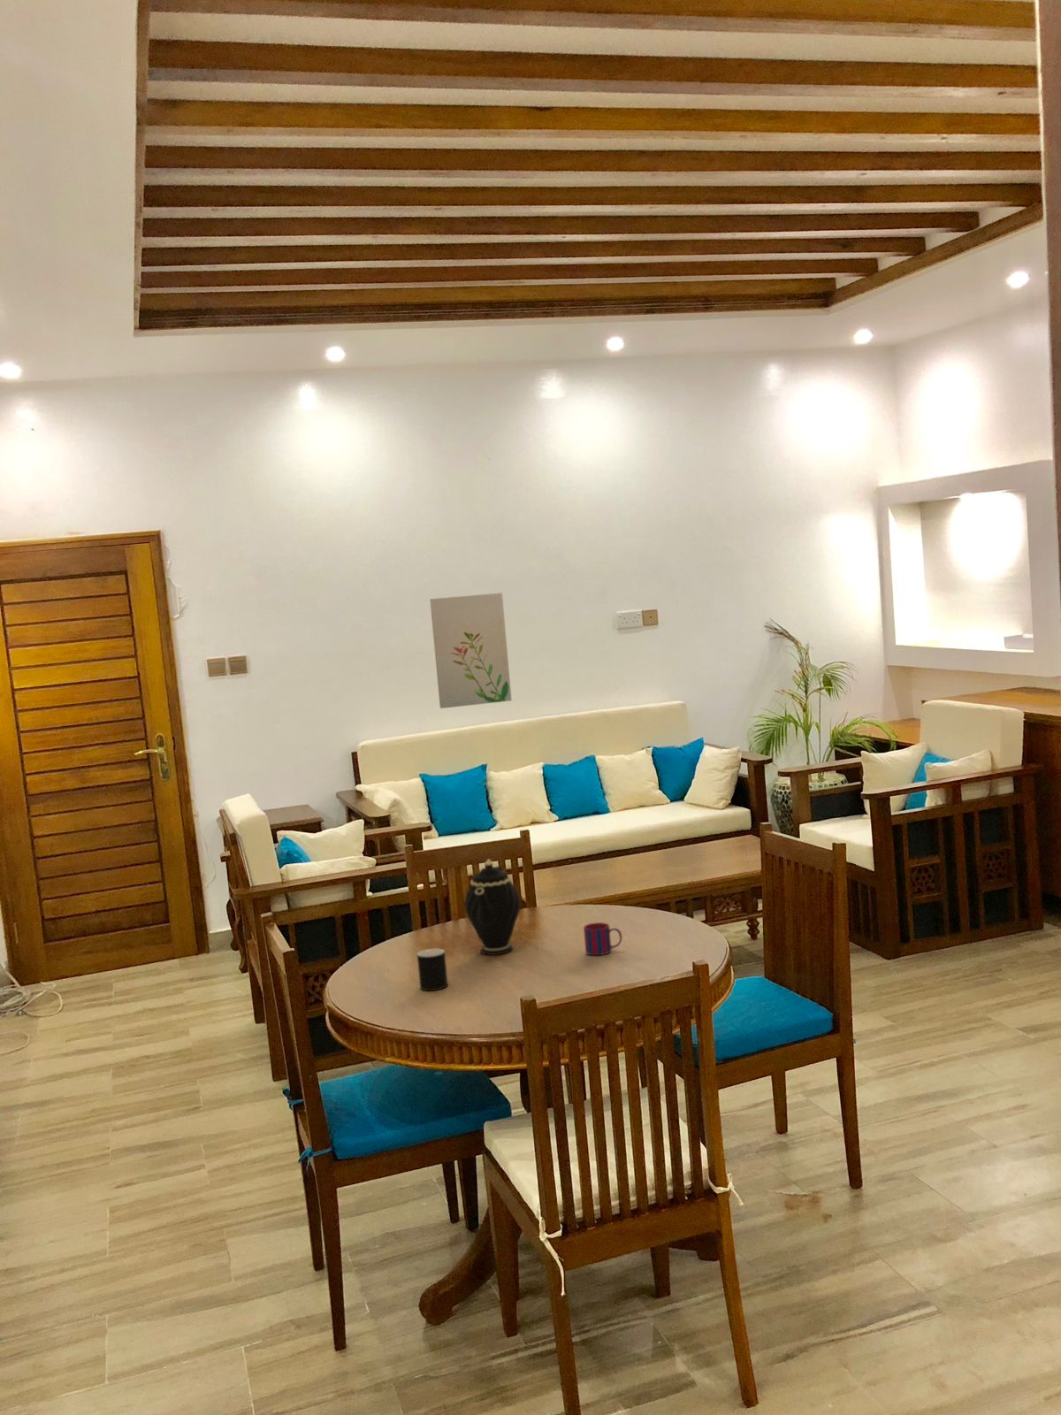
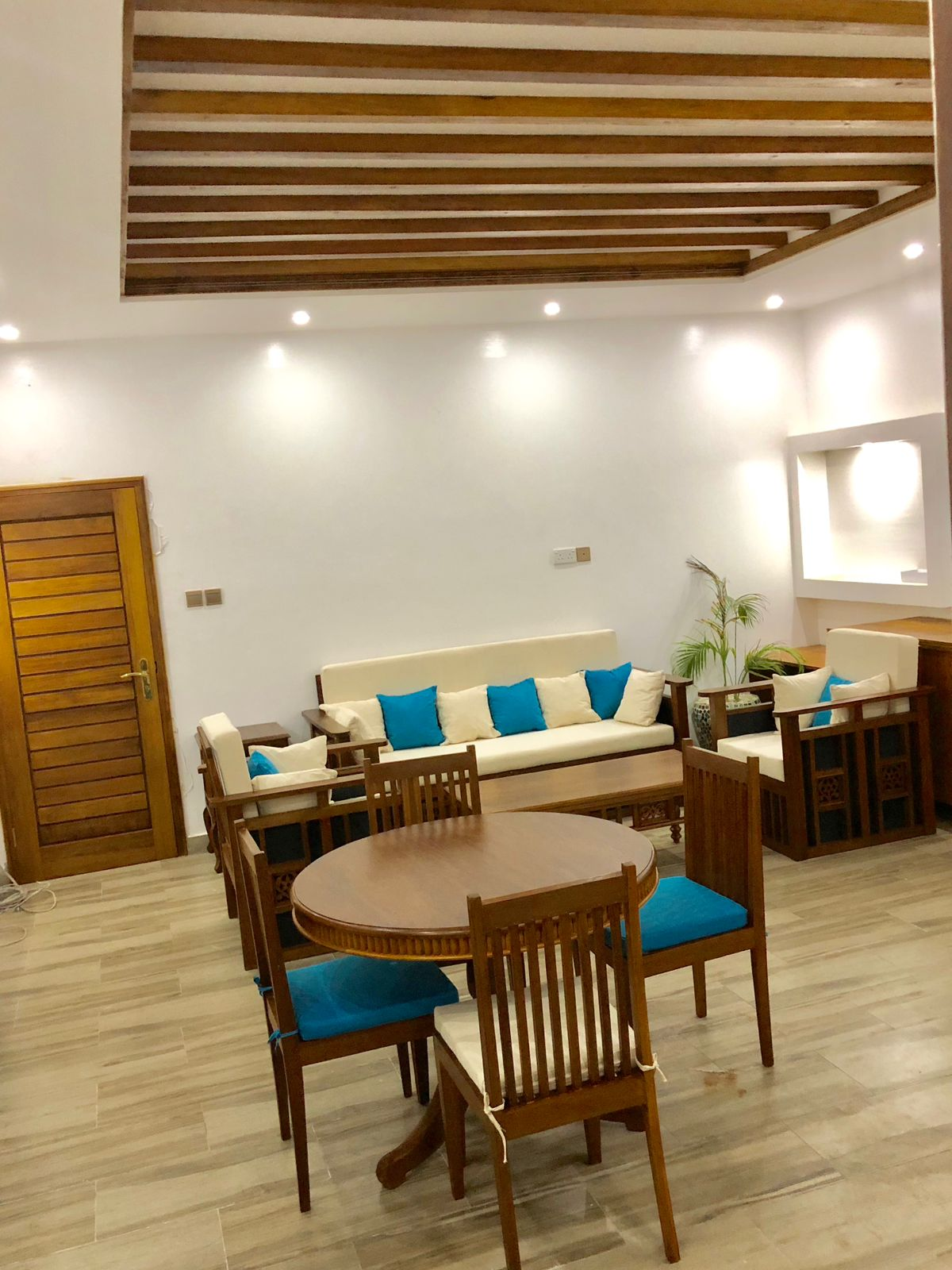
- mug [583,921,623,956]
- wall art [429,592,513,710]
- cup [417,948,448,992]
- teapot [464,859,522,956]
